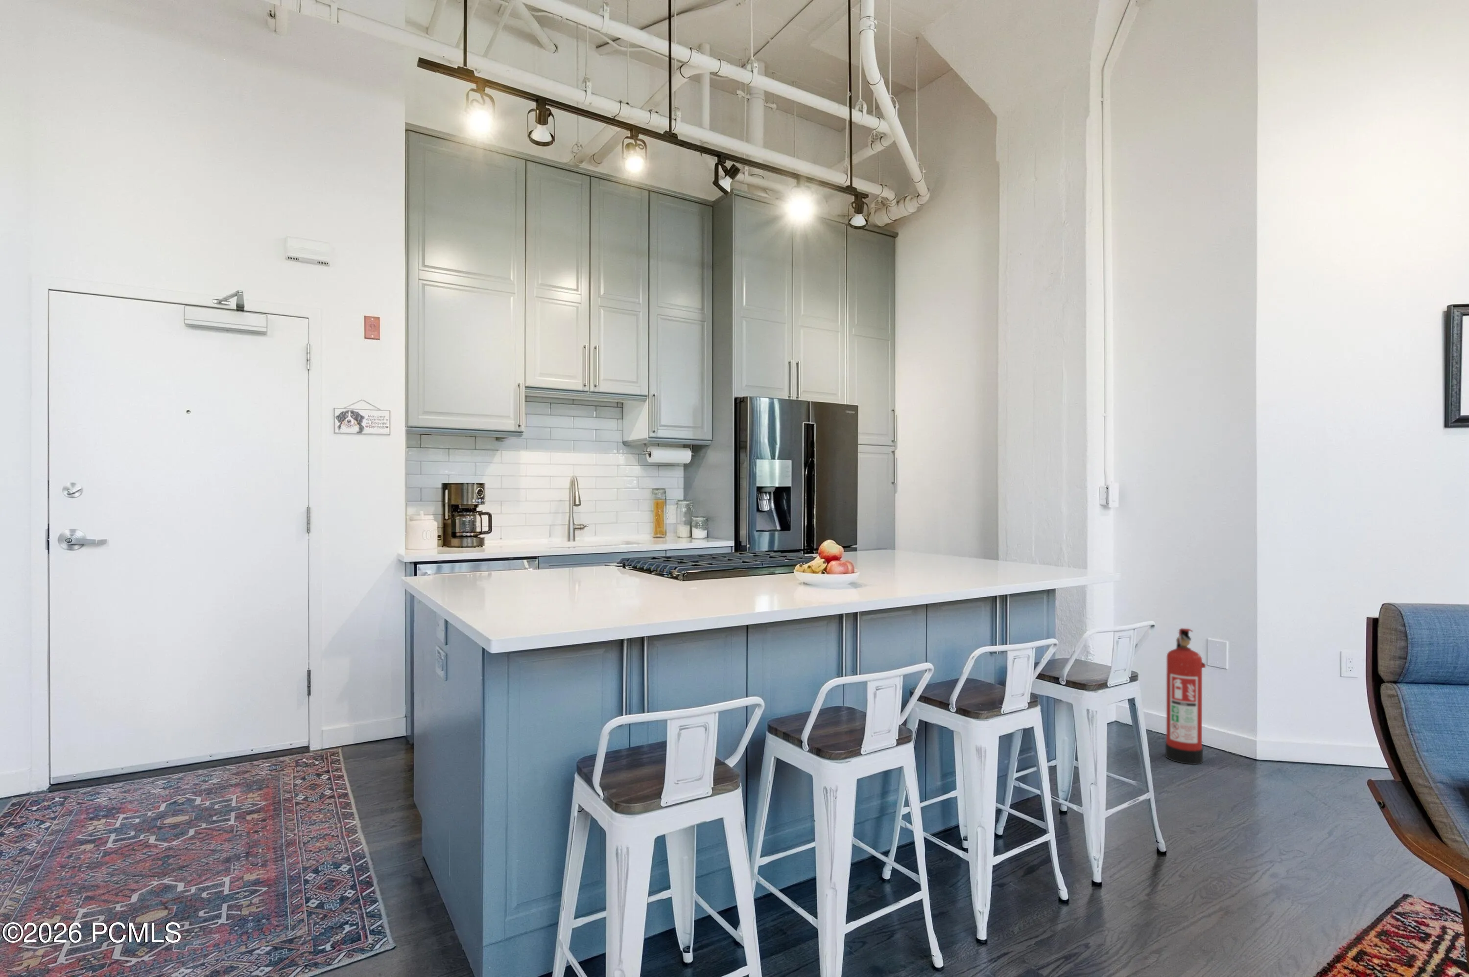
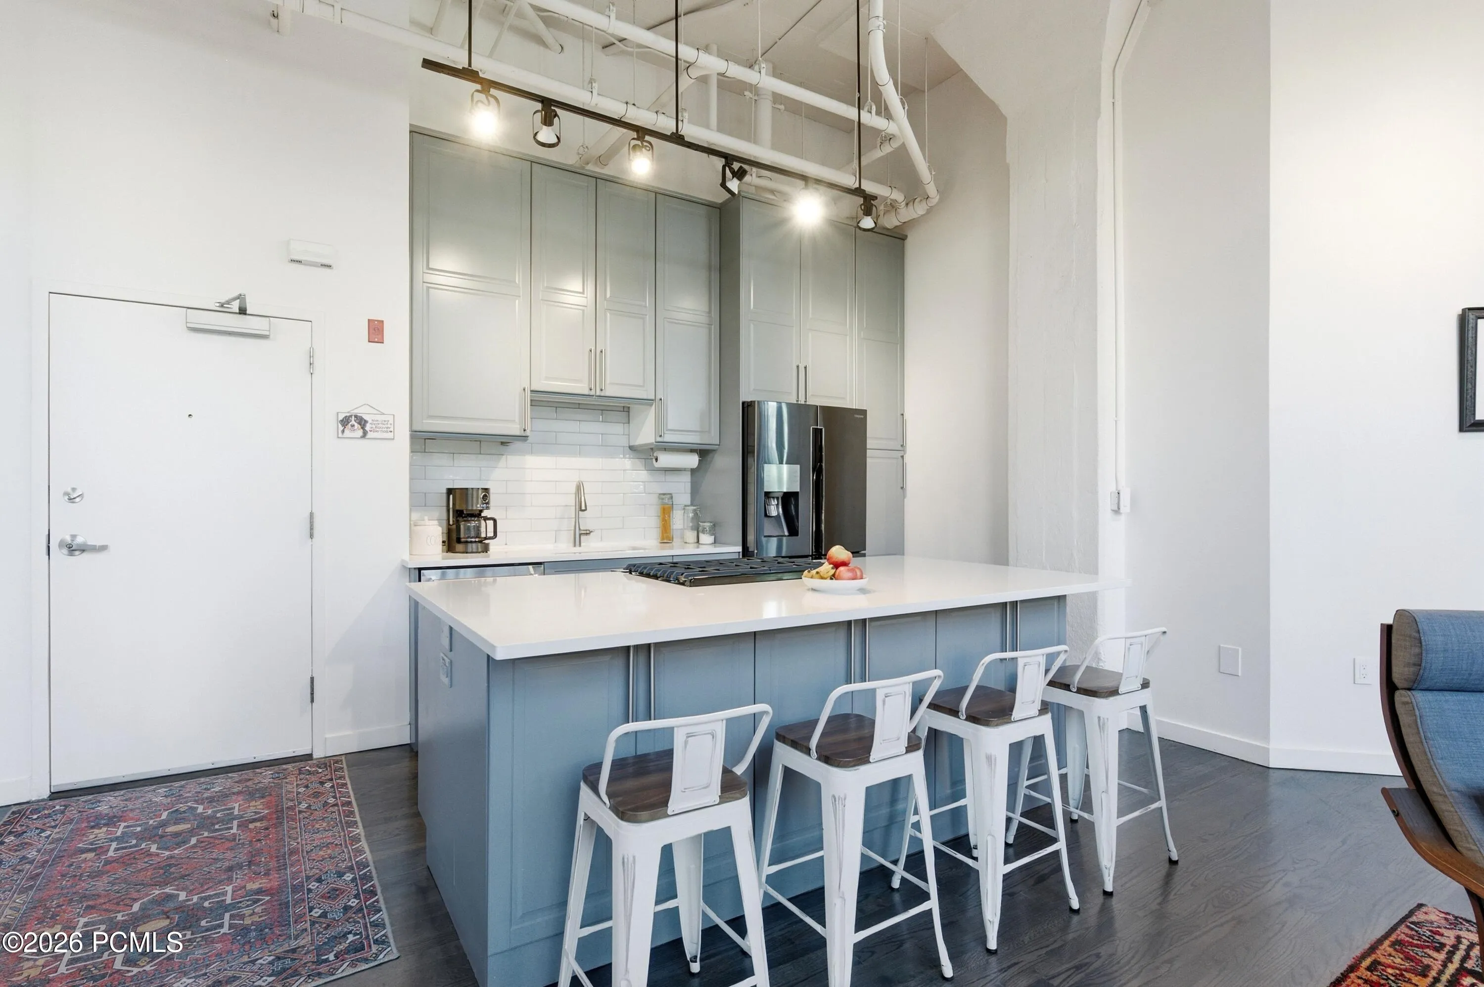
- fire extinguisher [1165,627,1206,765]
